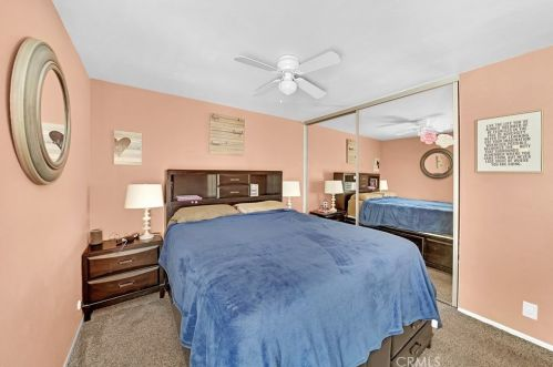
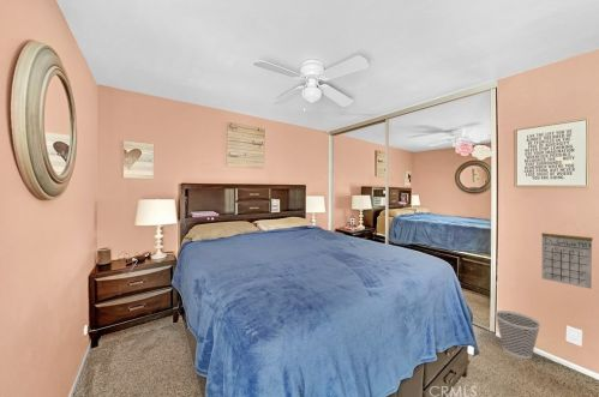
+ calendar [540,223,594,290]
+ wastebasket [495,309,543,360]
